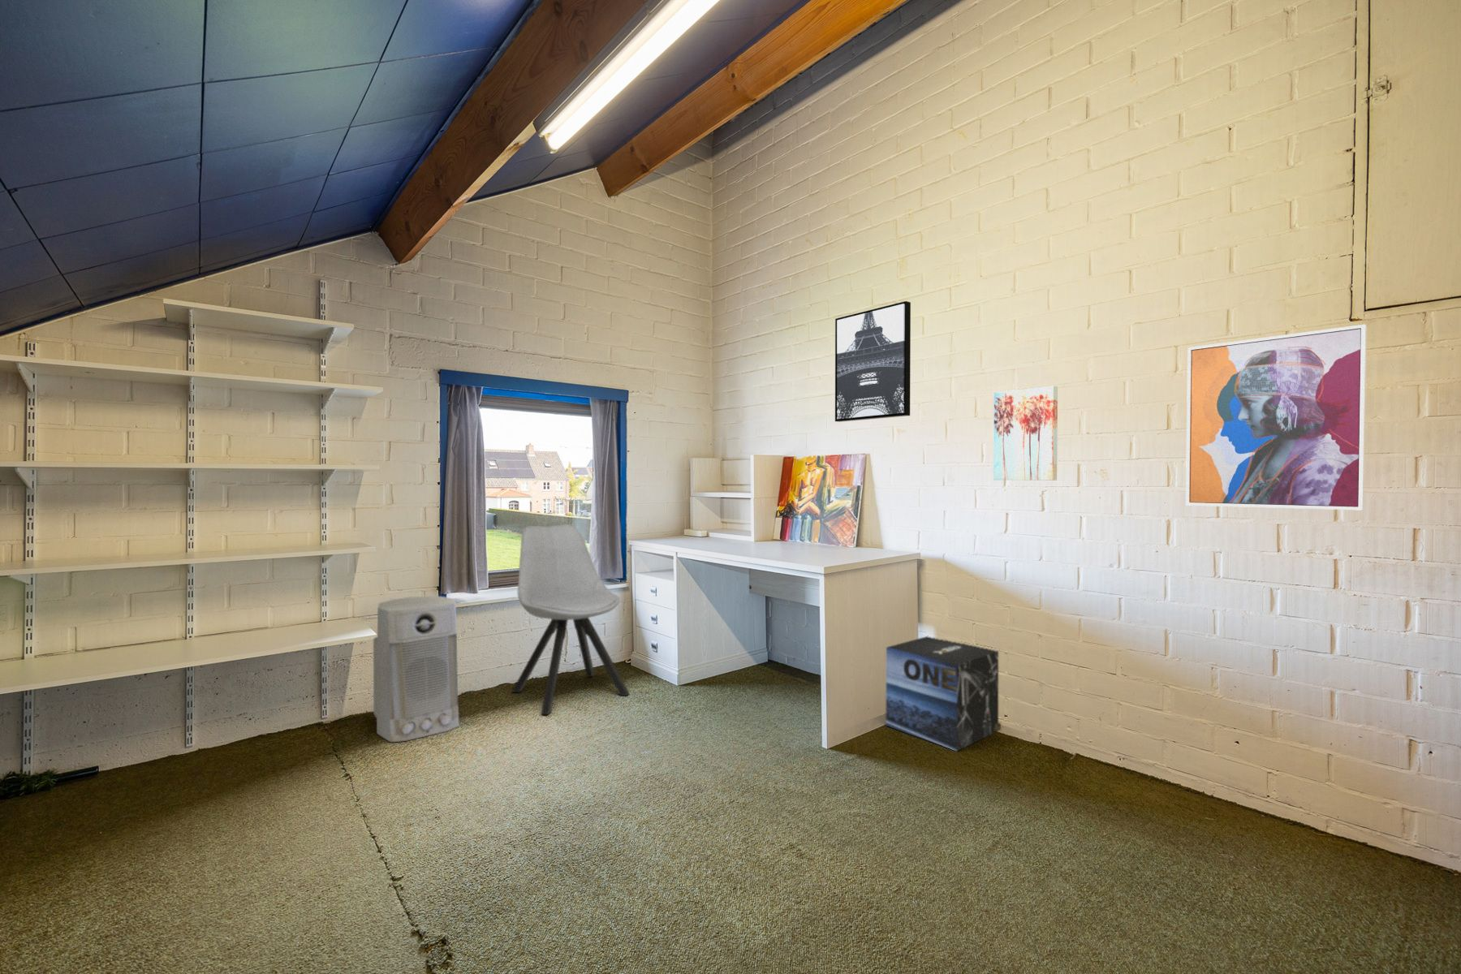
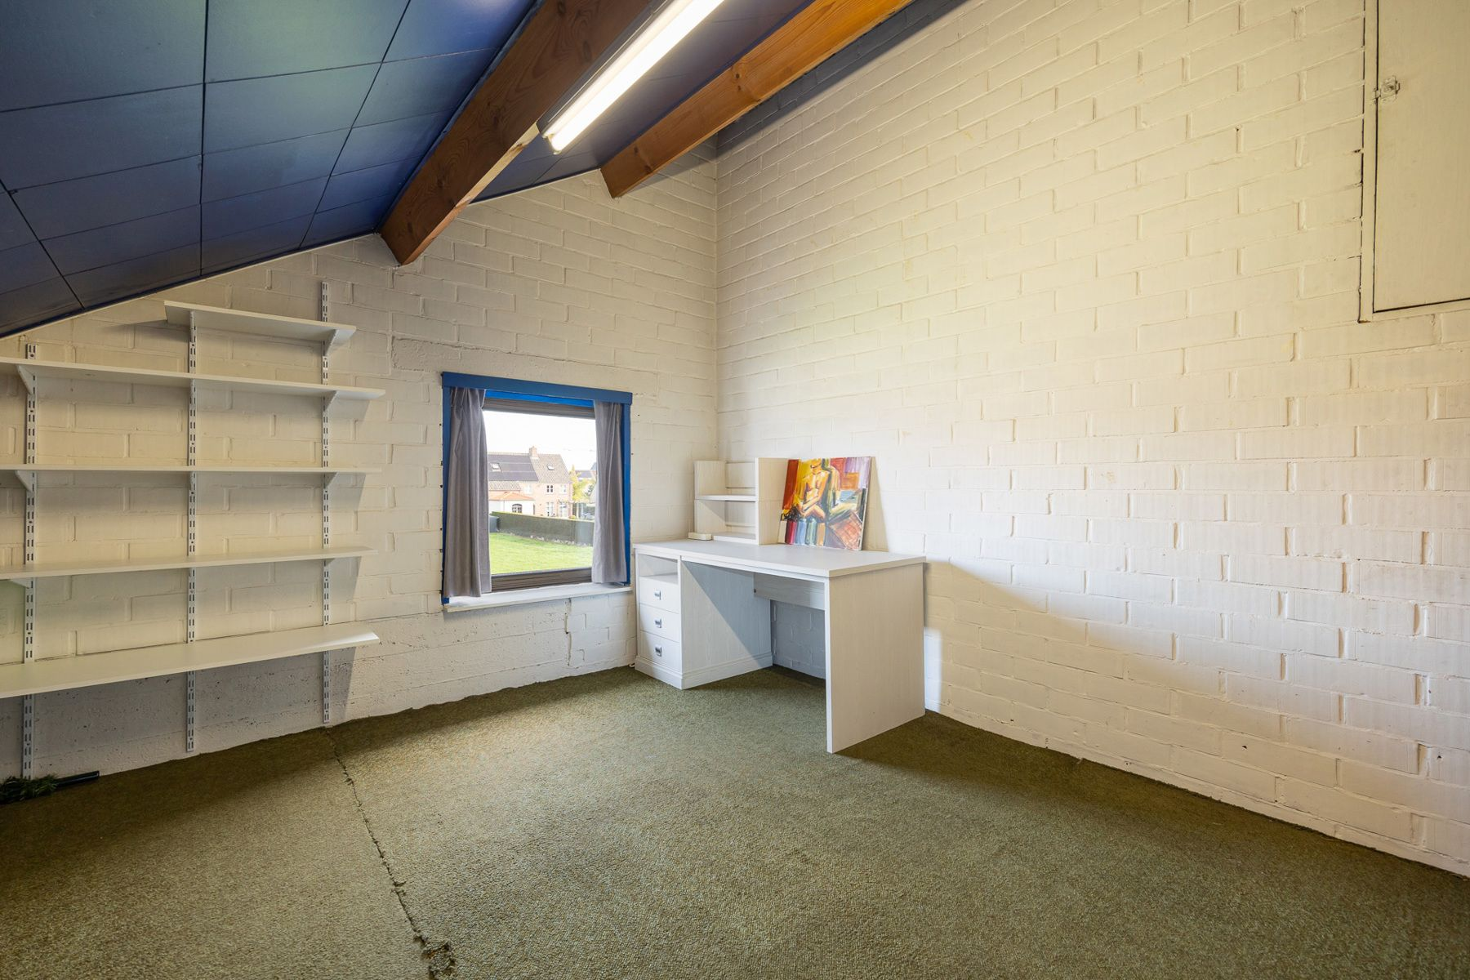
- chair [511,524,630,715]
- wall art [992,385,1059,482]
- air purifier [373,596,460,742]
- cardboard box [885,636,1001,751]
- wall art [1185,324,1368,511]
- wall art [835,300,912,423]
